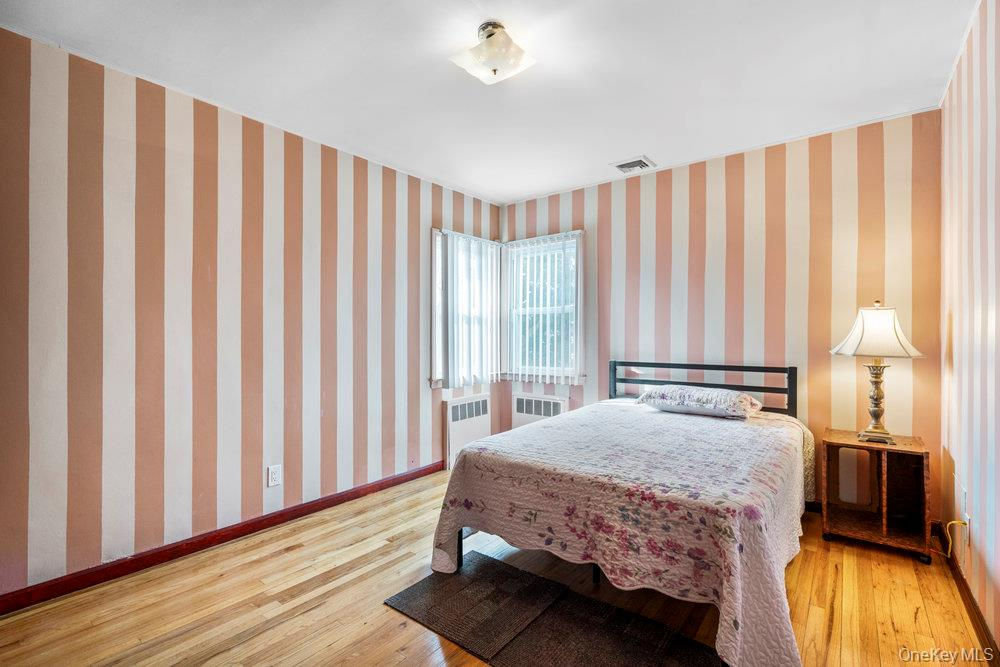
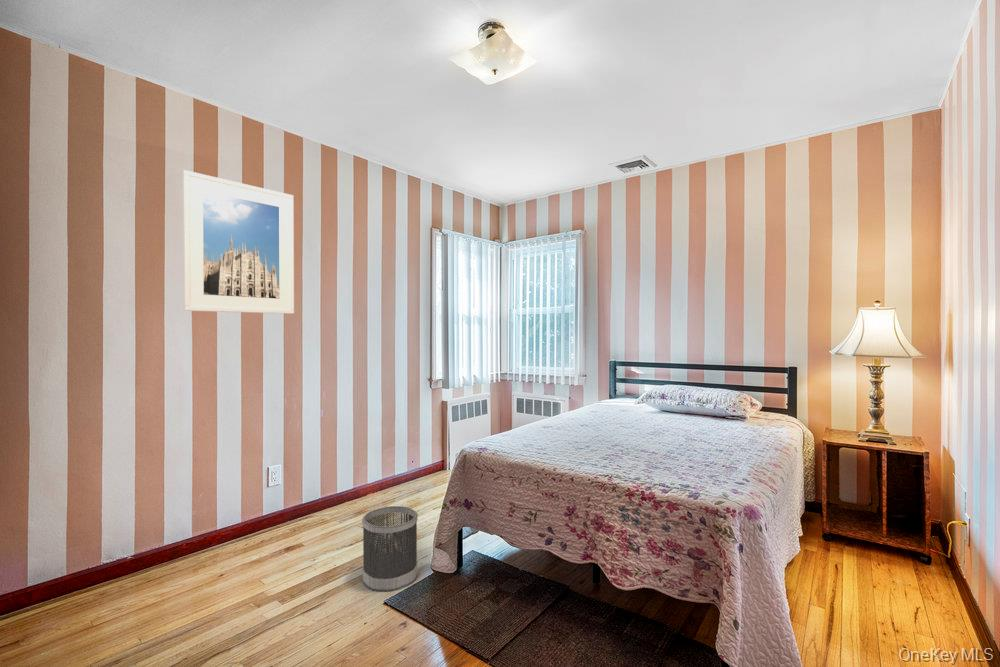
+ wastebasket [361,505,419,593]
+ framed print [182,169,295,315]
